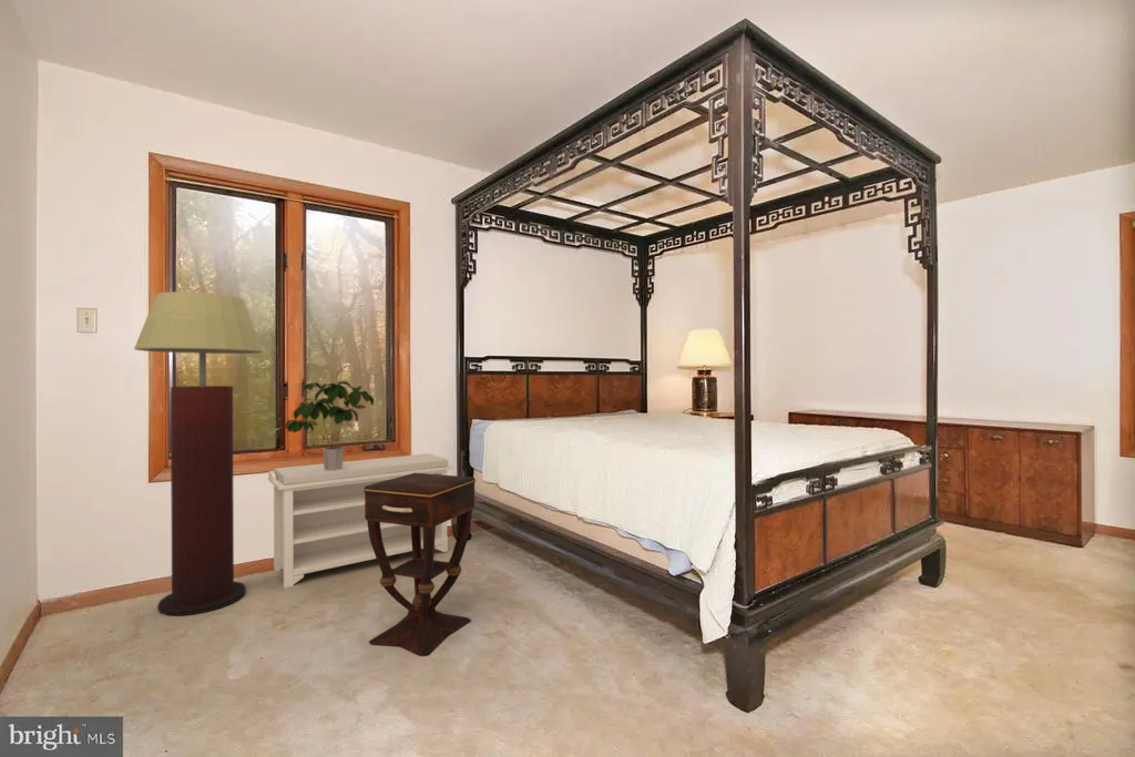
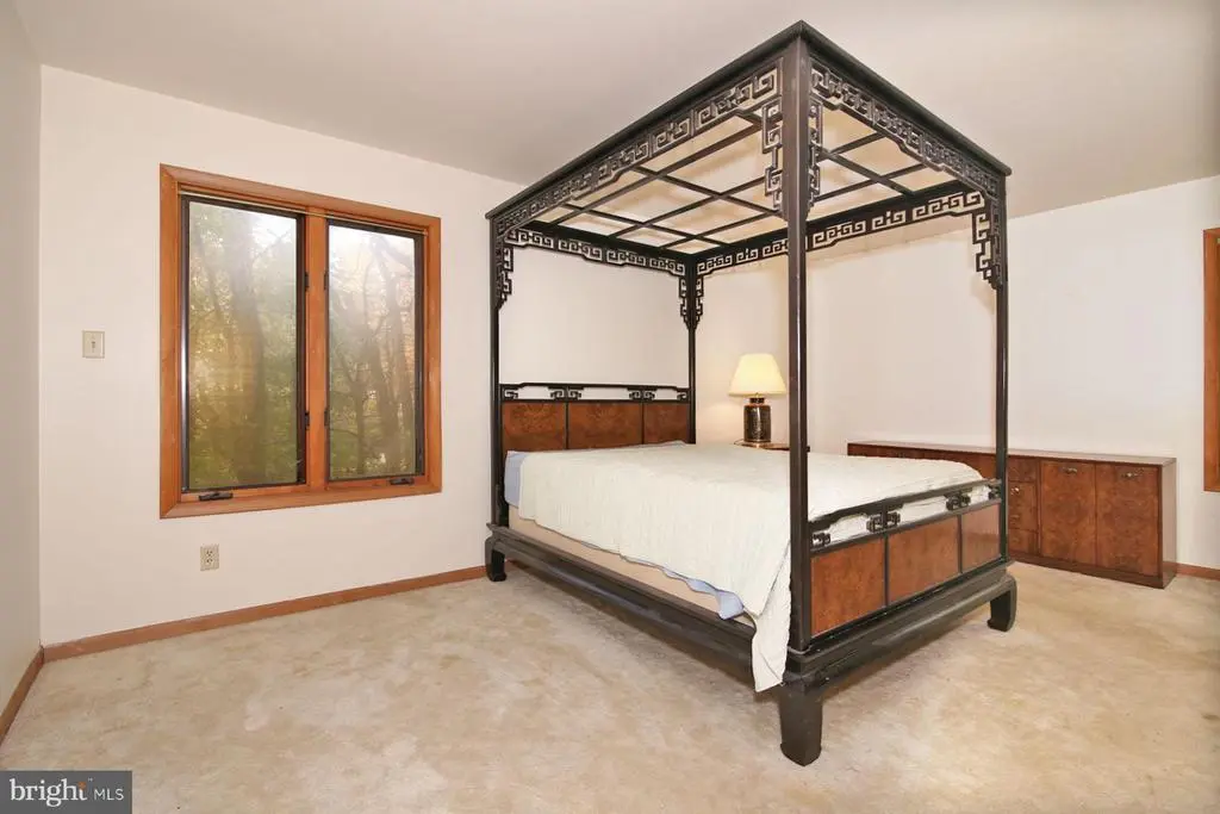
- bench [267,452,454,589]
- floor lamp [133,290,264,617]
- potted plant [284,380,375,471]
- side table [364,473,477,657]
